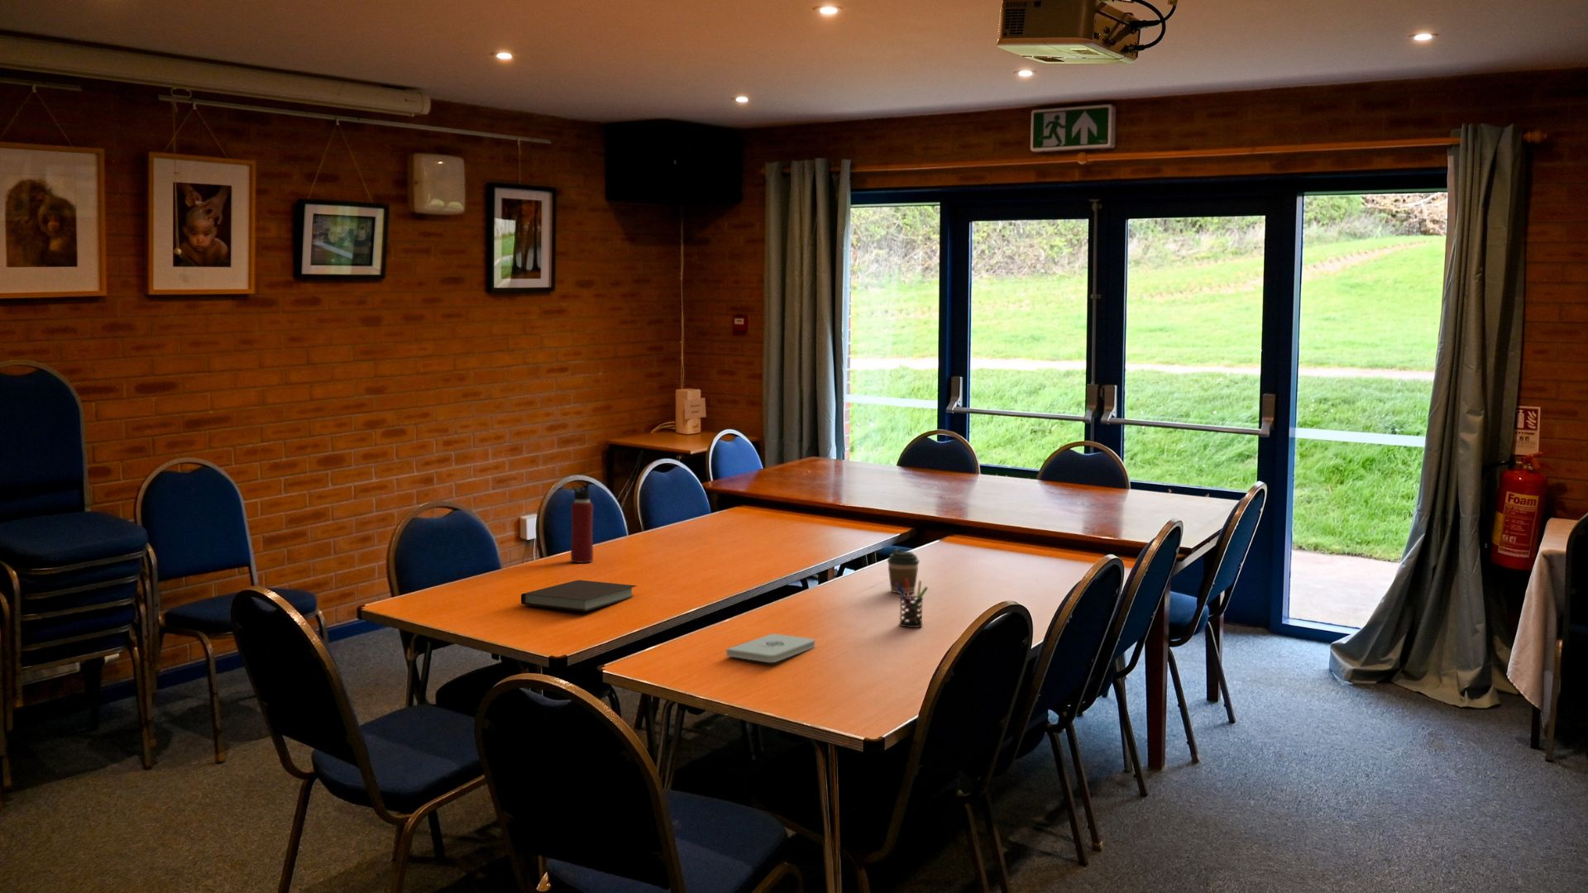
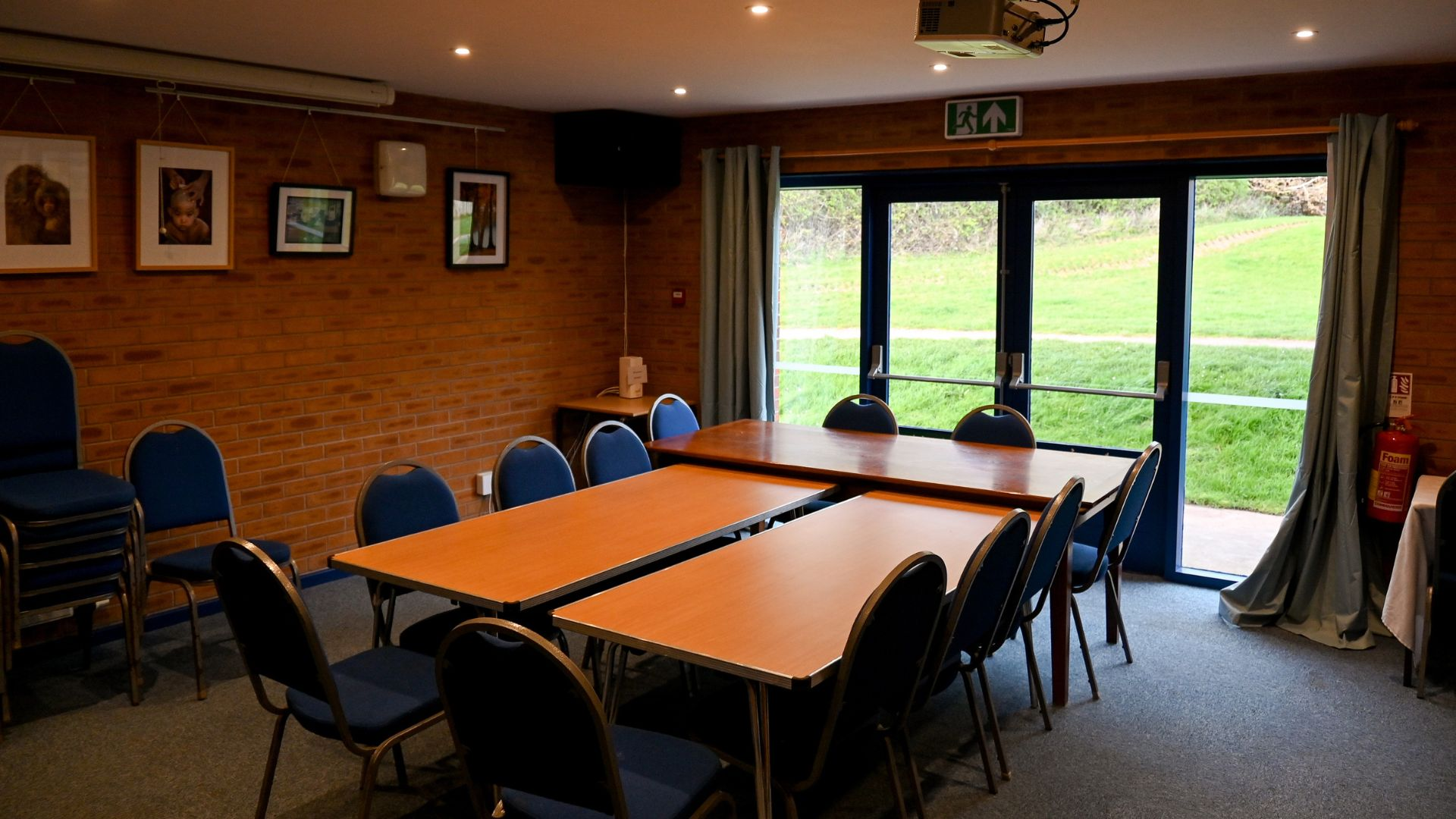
- pen holder [895,579,929,628]
- coffee cup [887,548,921,594]
- notepad [725,632,816,663]
- water bottle [569,480,593,564]
- notebook [520,580,638,612]
